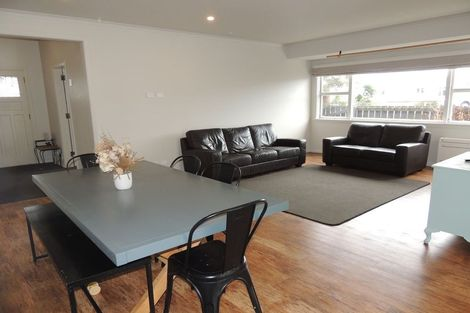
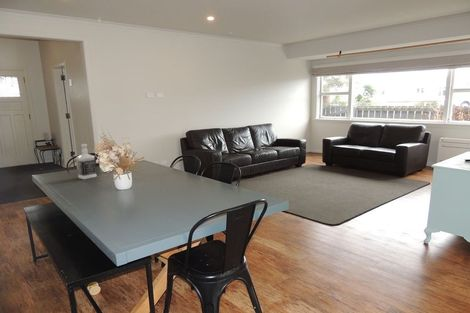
+ bottle [75,143,98,180]
